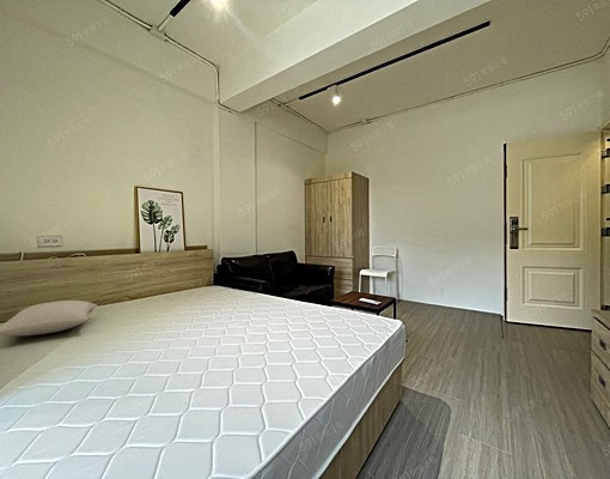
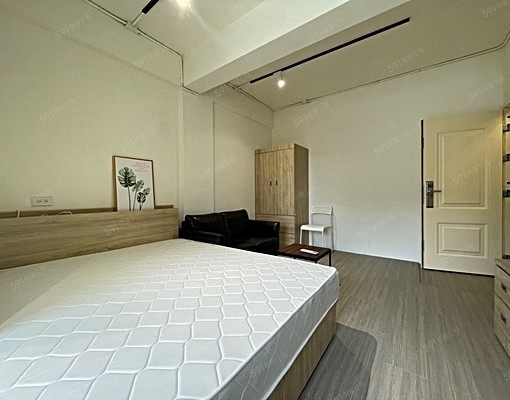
- pillow [0,299,98,336]
